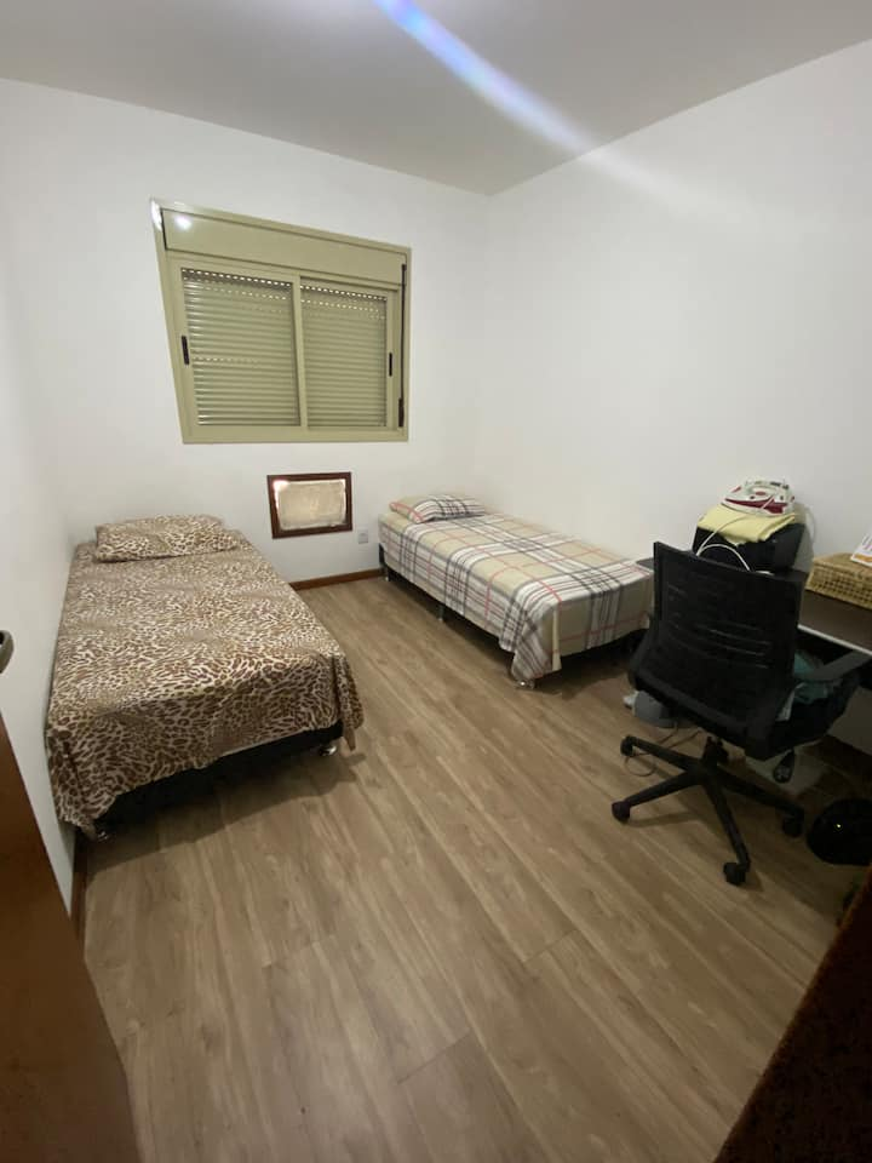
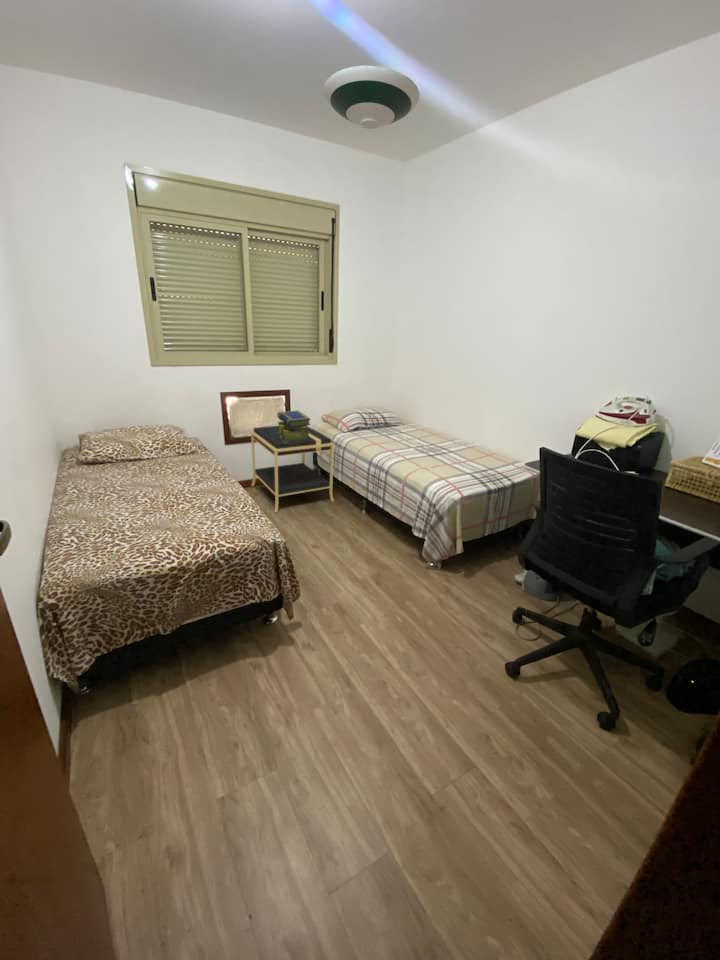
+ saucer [322,65,420,130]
+ nightstand [250,425,335,514]
+ stack of books [277,410,312,443]
